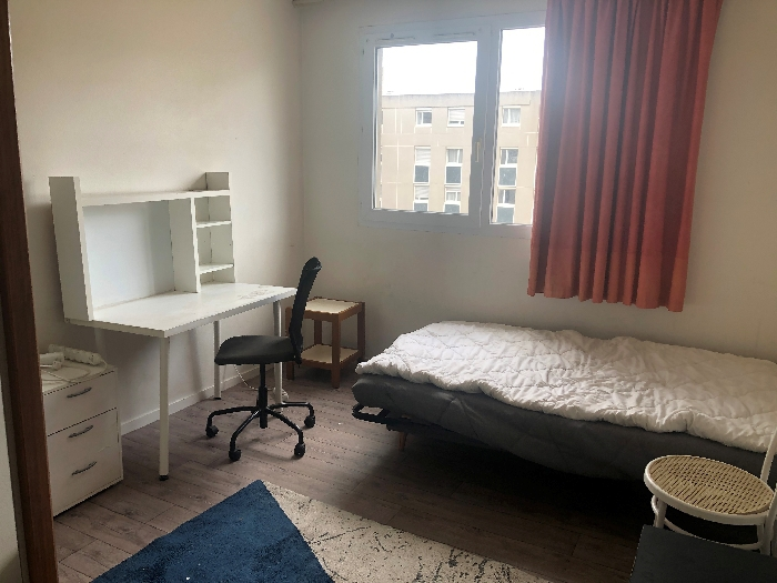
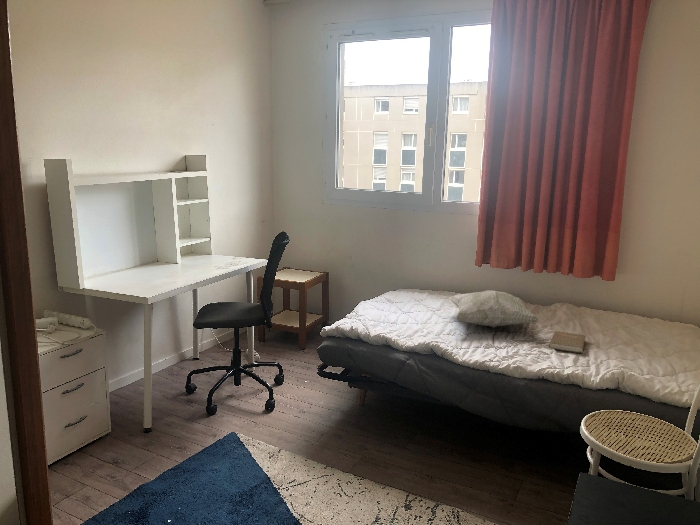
+ decorative pillow [448,289,540,329]
+ book [548,330,587,354]
